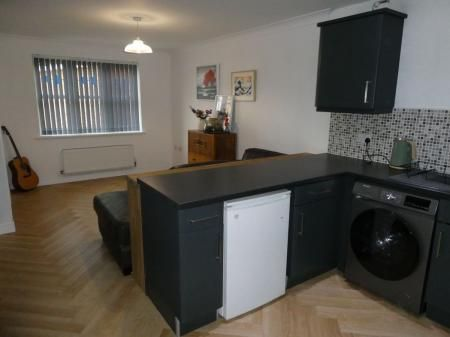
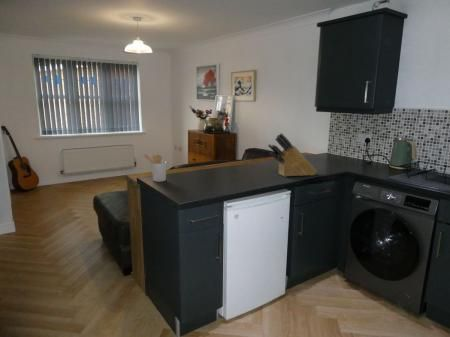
+ utensil holder [143,153,167,183]
+ knife block [267,132,318,178]
